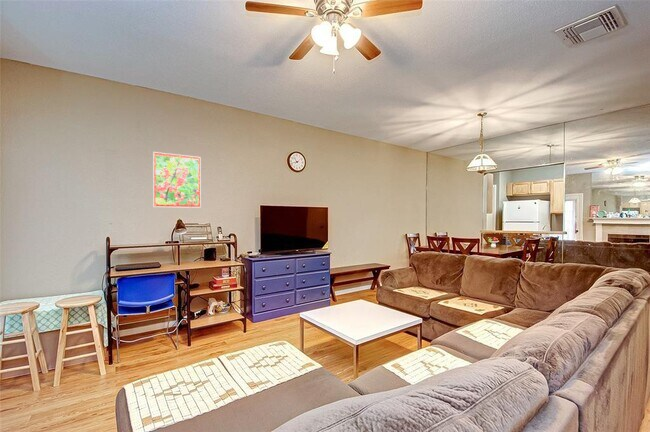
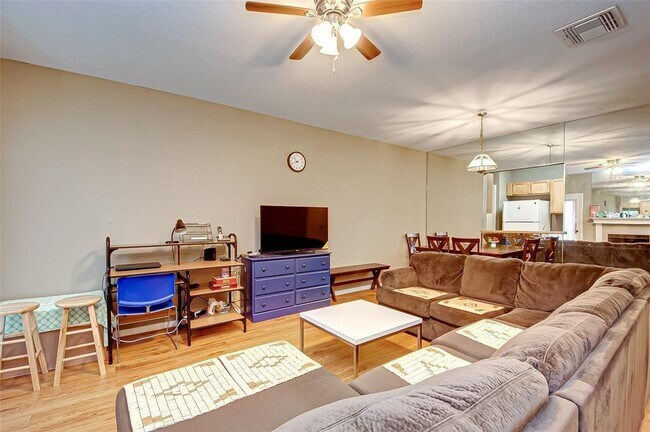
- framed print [152,151,202,209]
